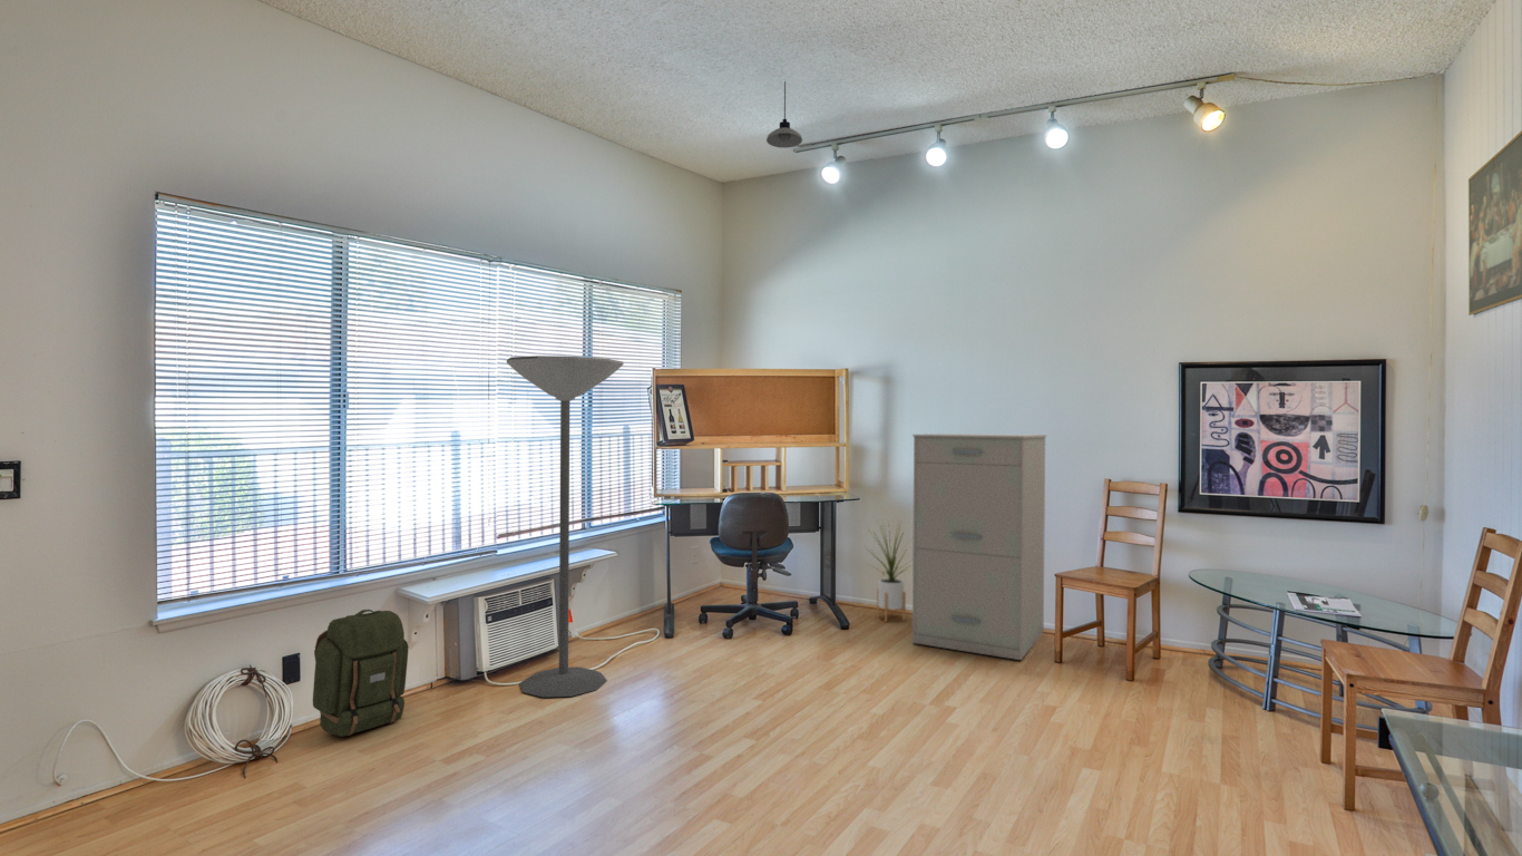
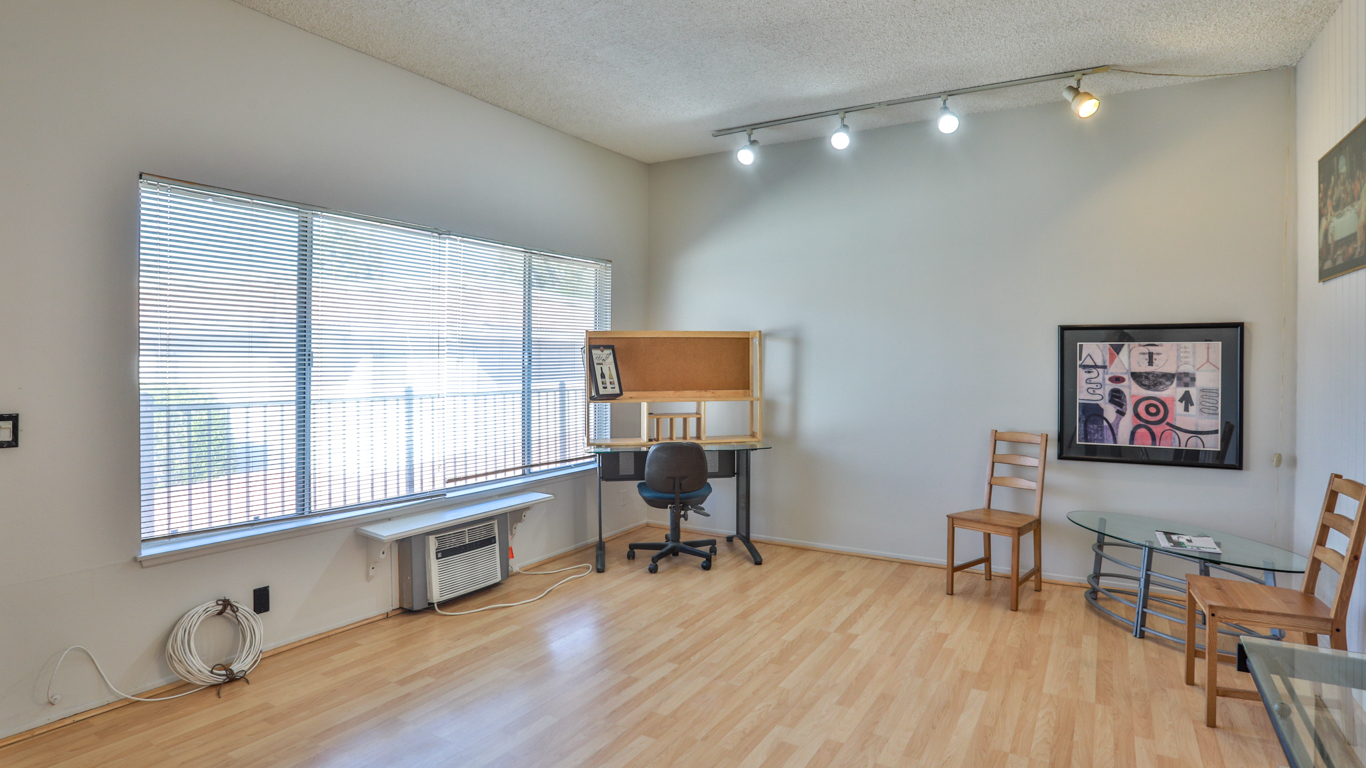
- house plant [864,518,913,623]
- floor lamp [506,354,625,698]
- backpack [312,609,410,738]
- filing cabinet [911,432,1047,661]
- pendant light [765,80,803,149]
